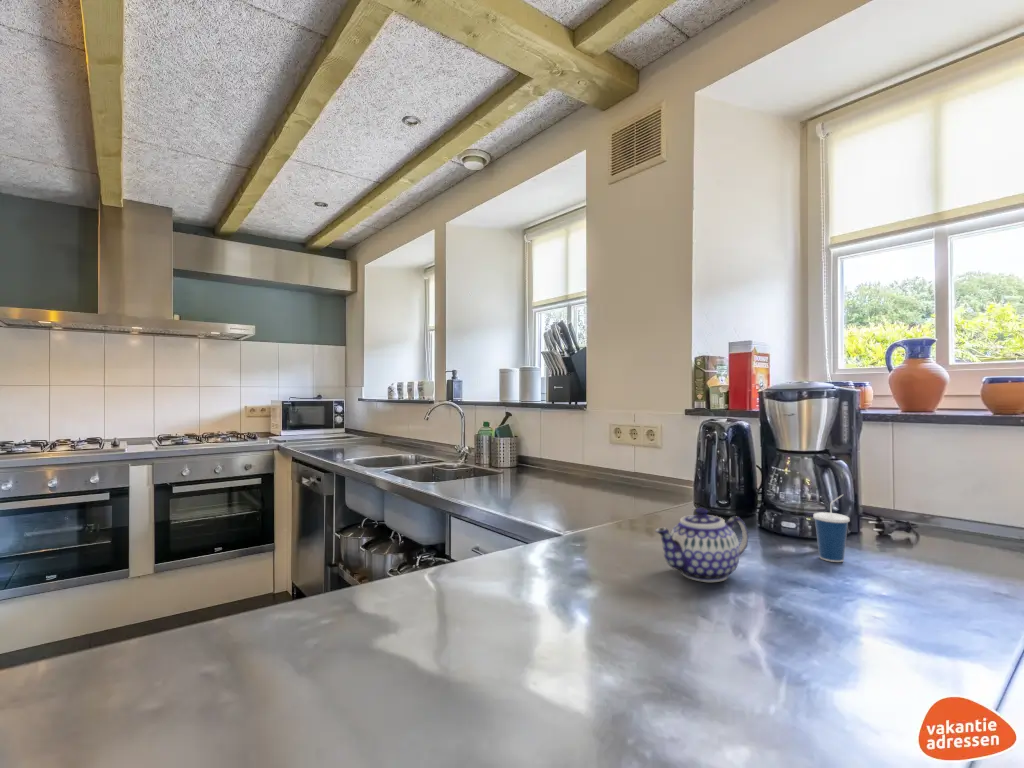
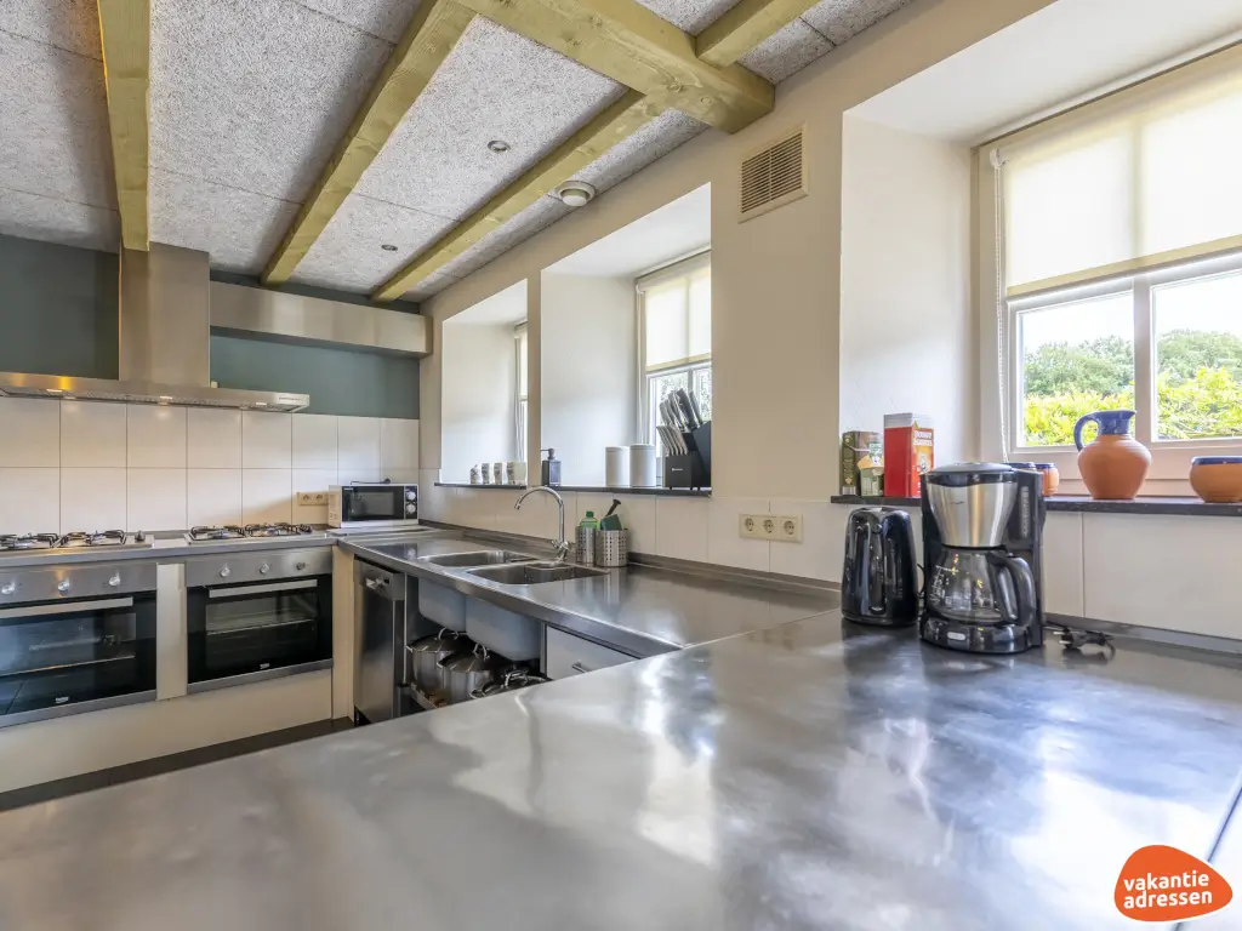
- teapot [654,507,749,583]
- cup [812,493,851,563]
